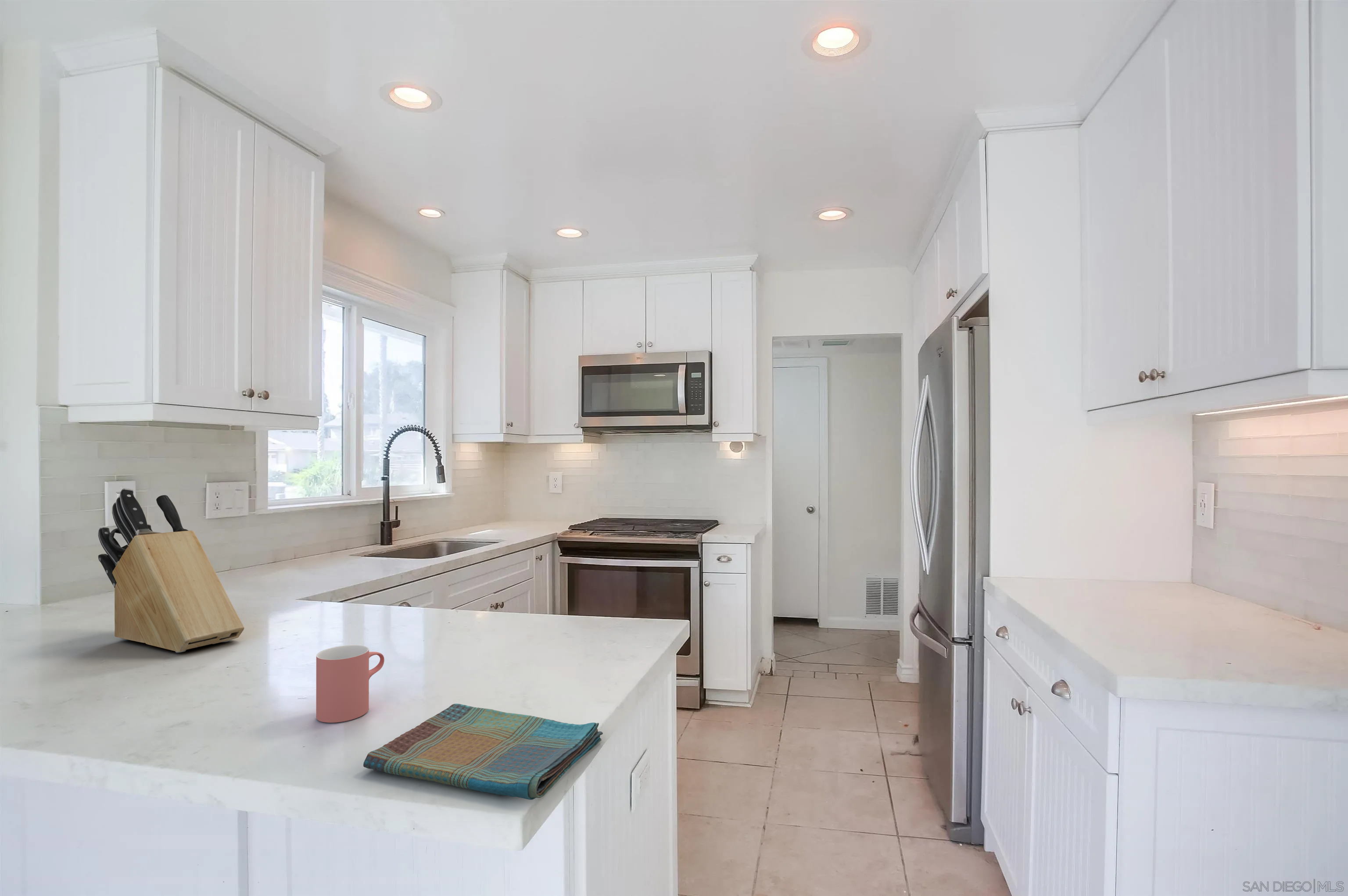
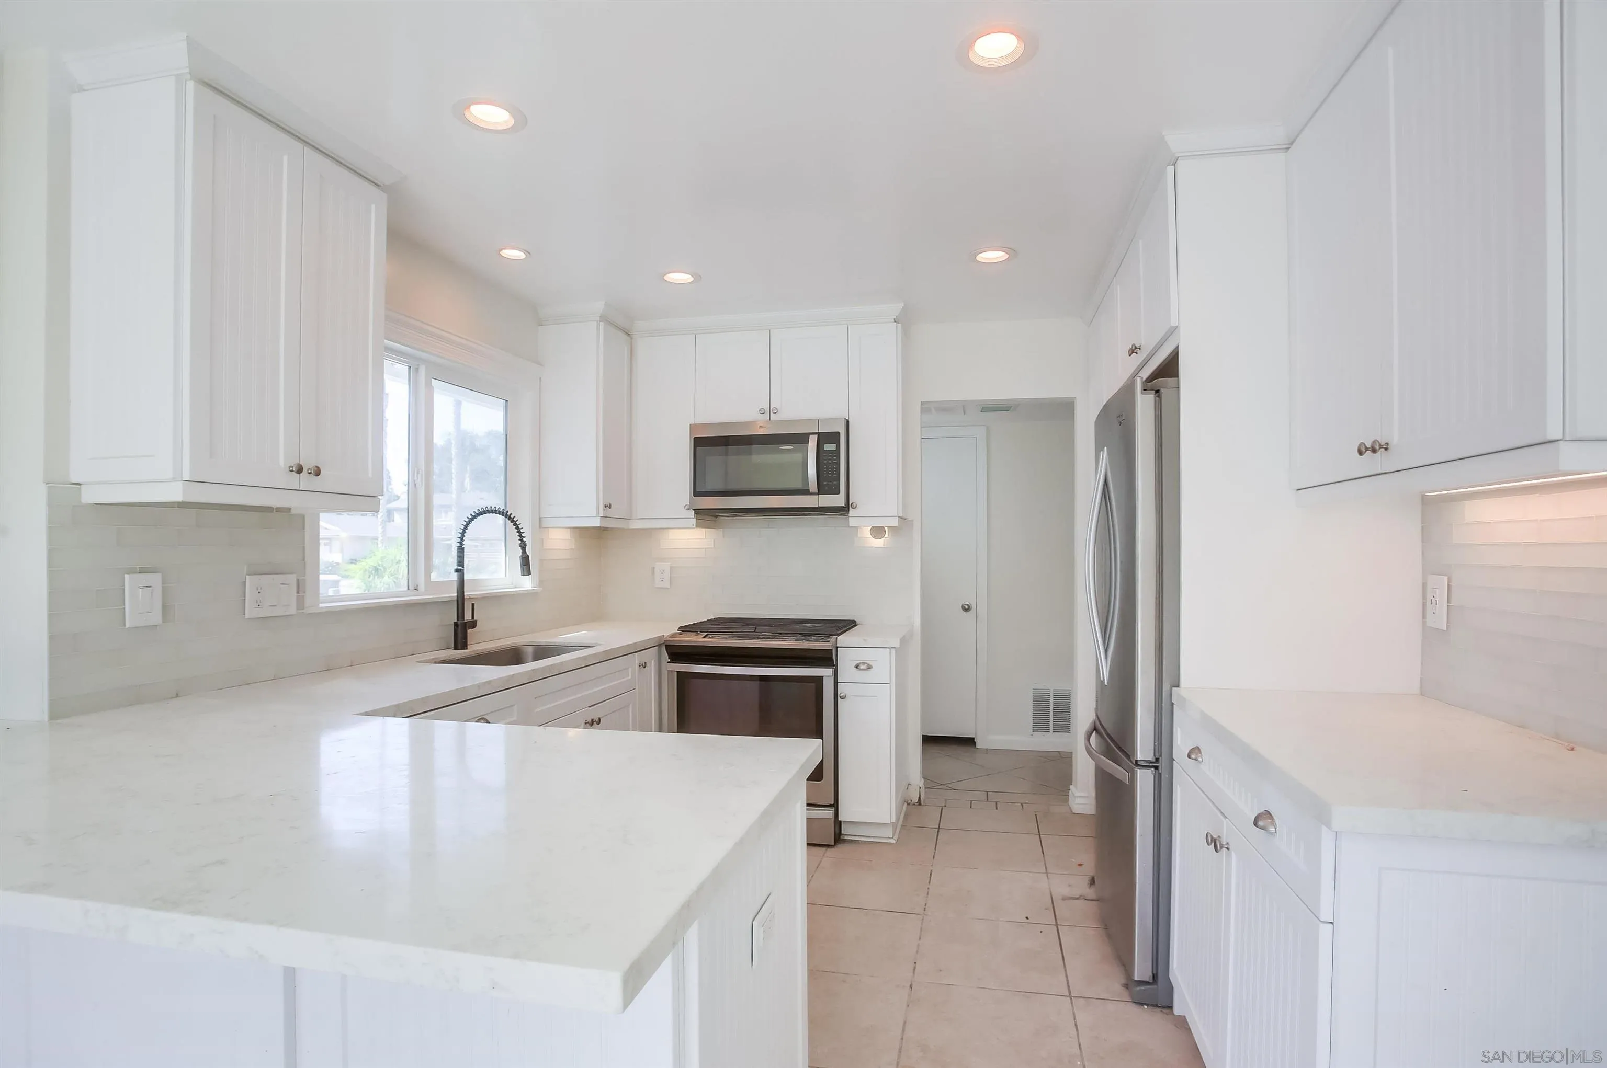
- knife block [98,488,244,653]
- dish towel [363,703,603,800]
- cup [315,645,385,723]
